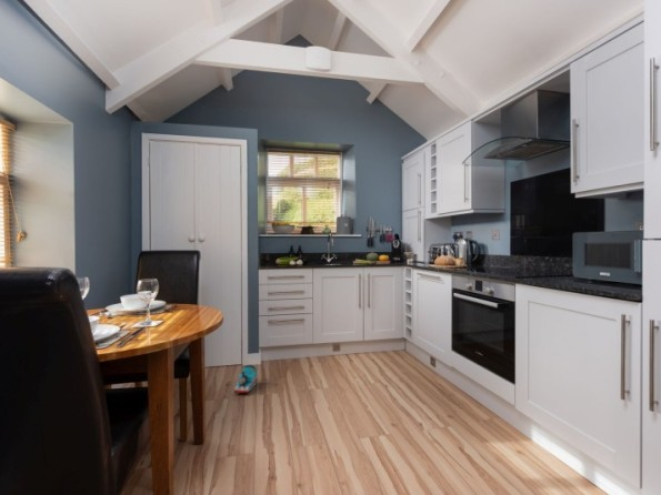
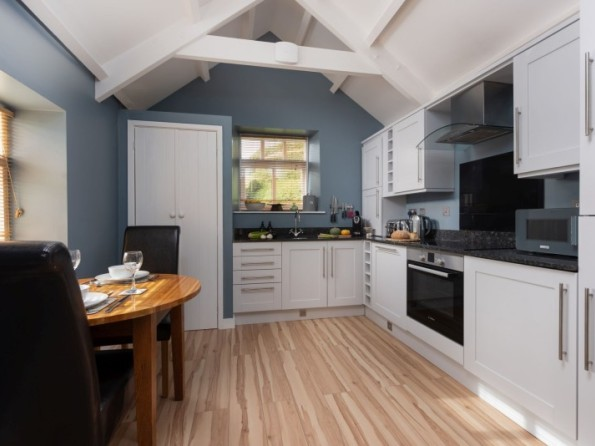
- toy train [233,364,259,395]
